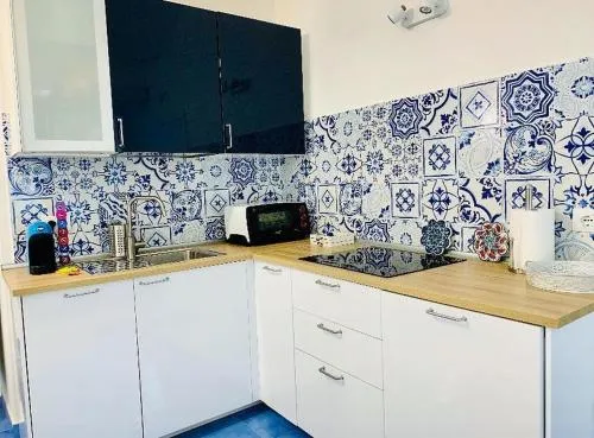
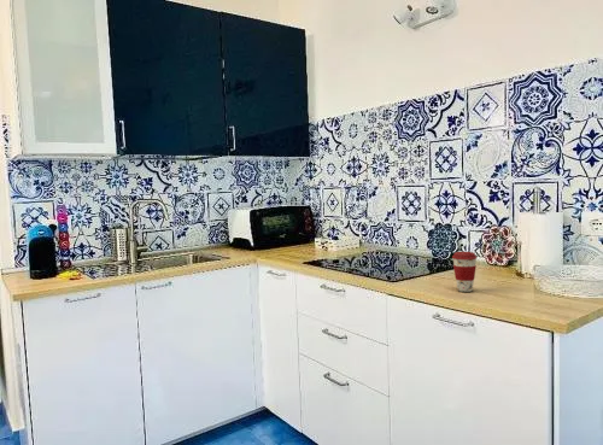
+ coffee cup [451,251,479,293]
